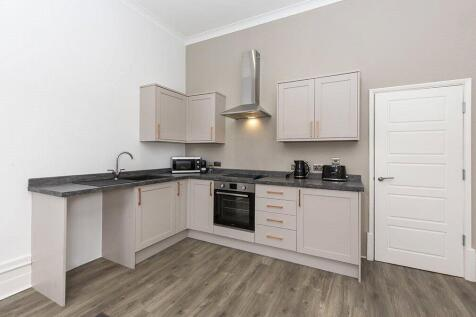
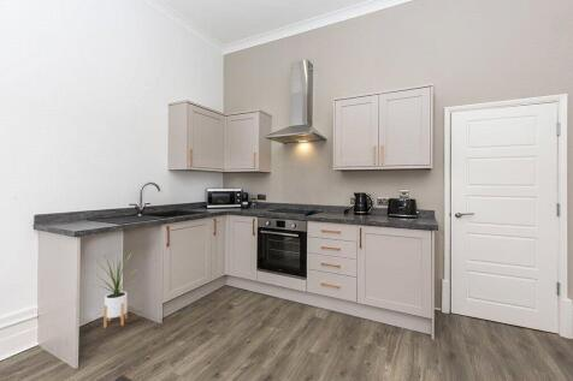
+ house plant [93,248,137,329]
